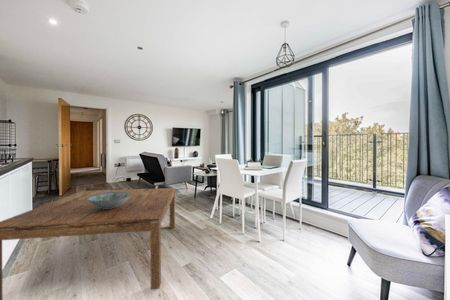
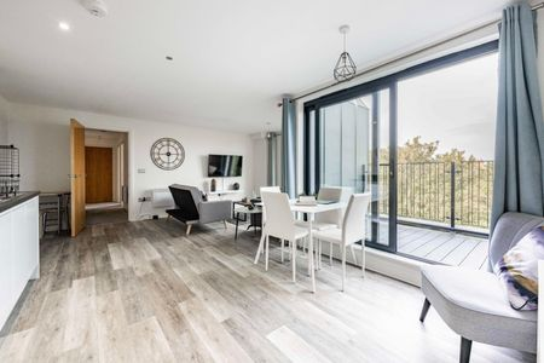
- decorative bowl [88,192,131,209]
- coffee table [0,187,176,300]
